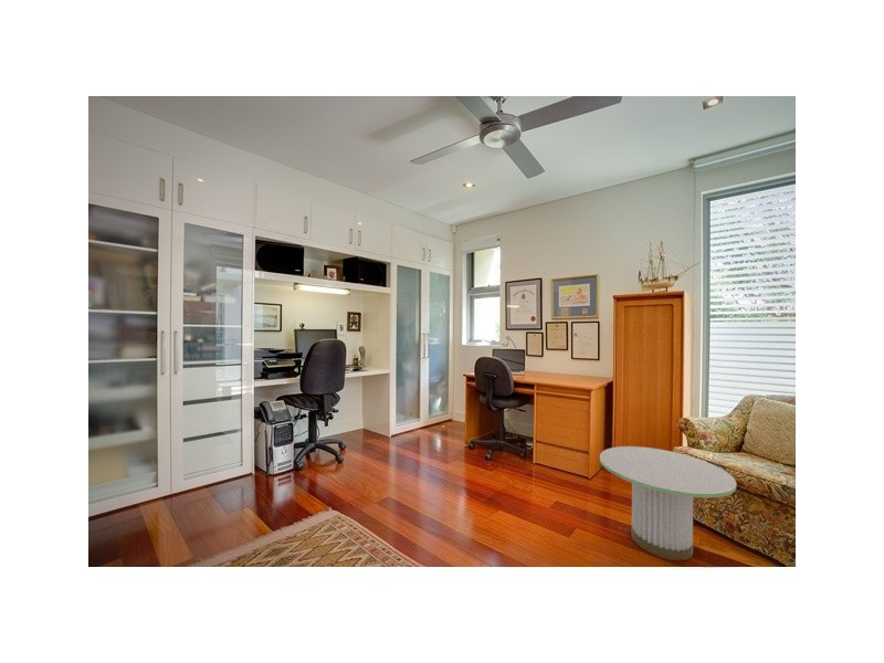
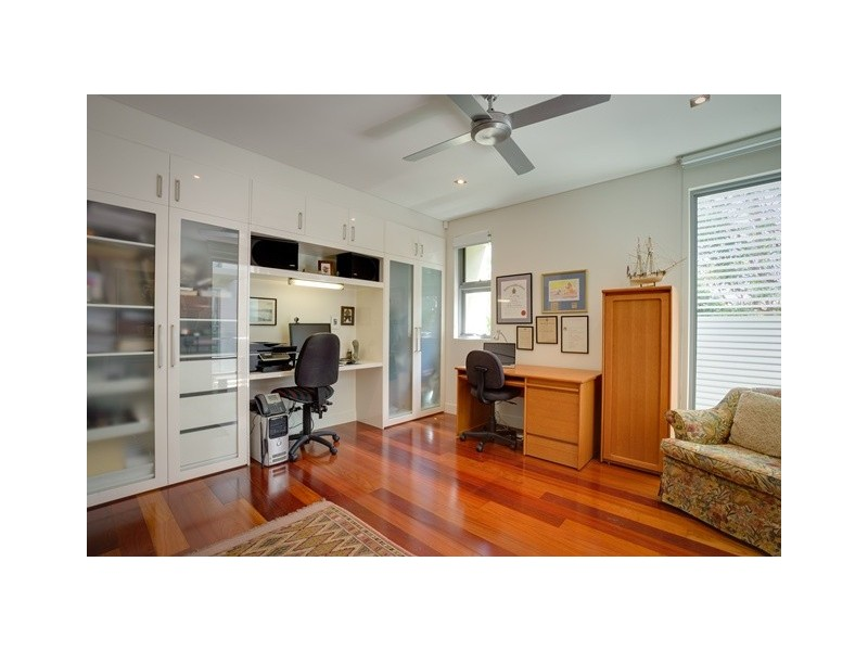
- side table [599,445,737,561]
